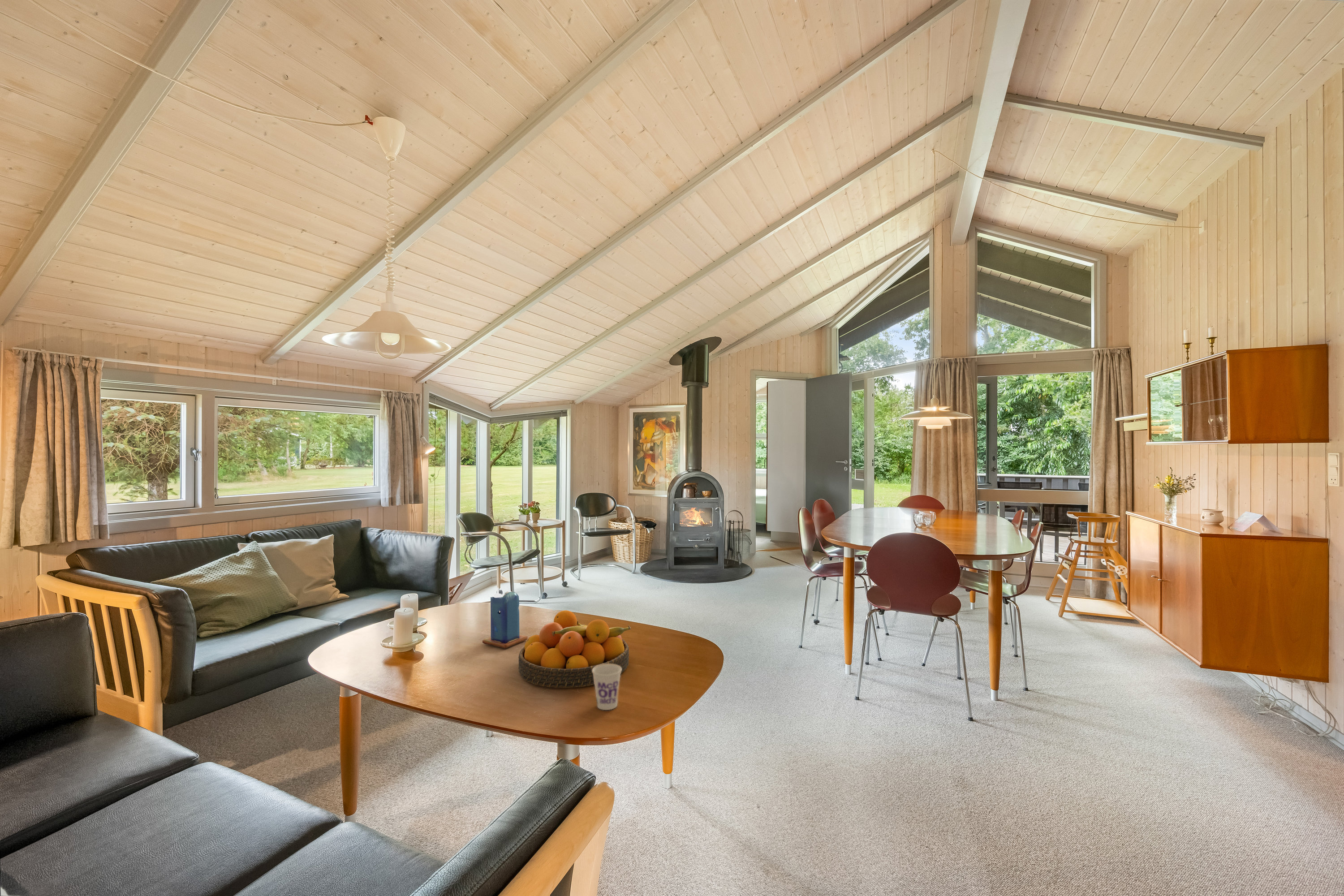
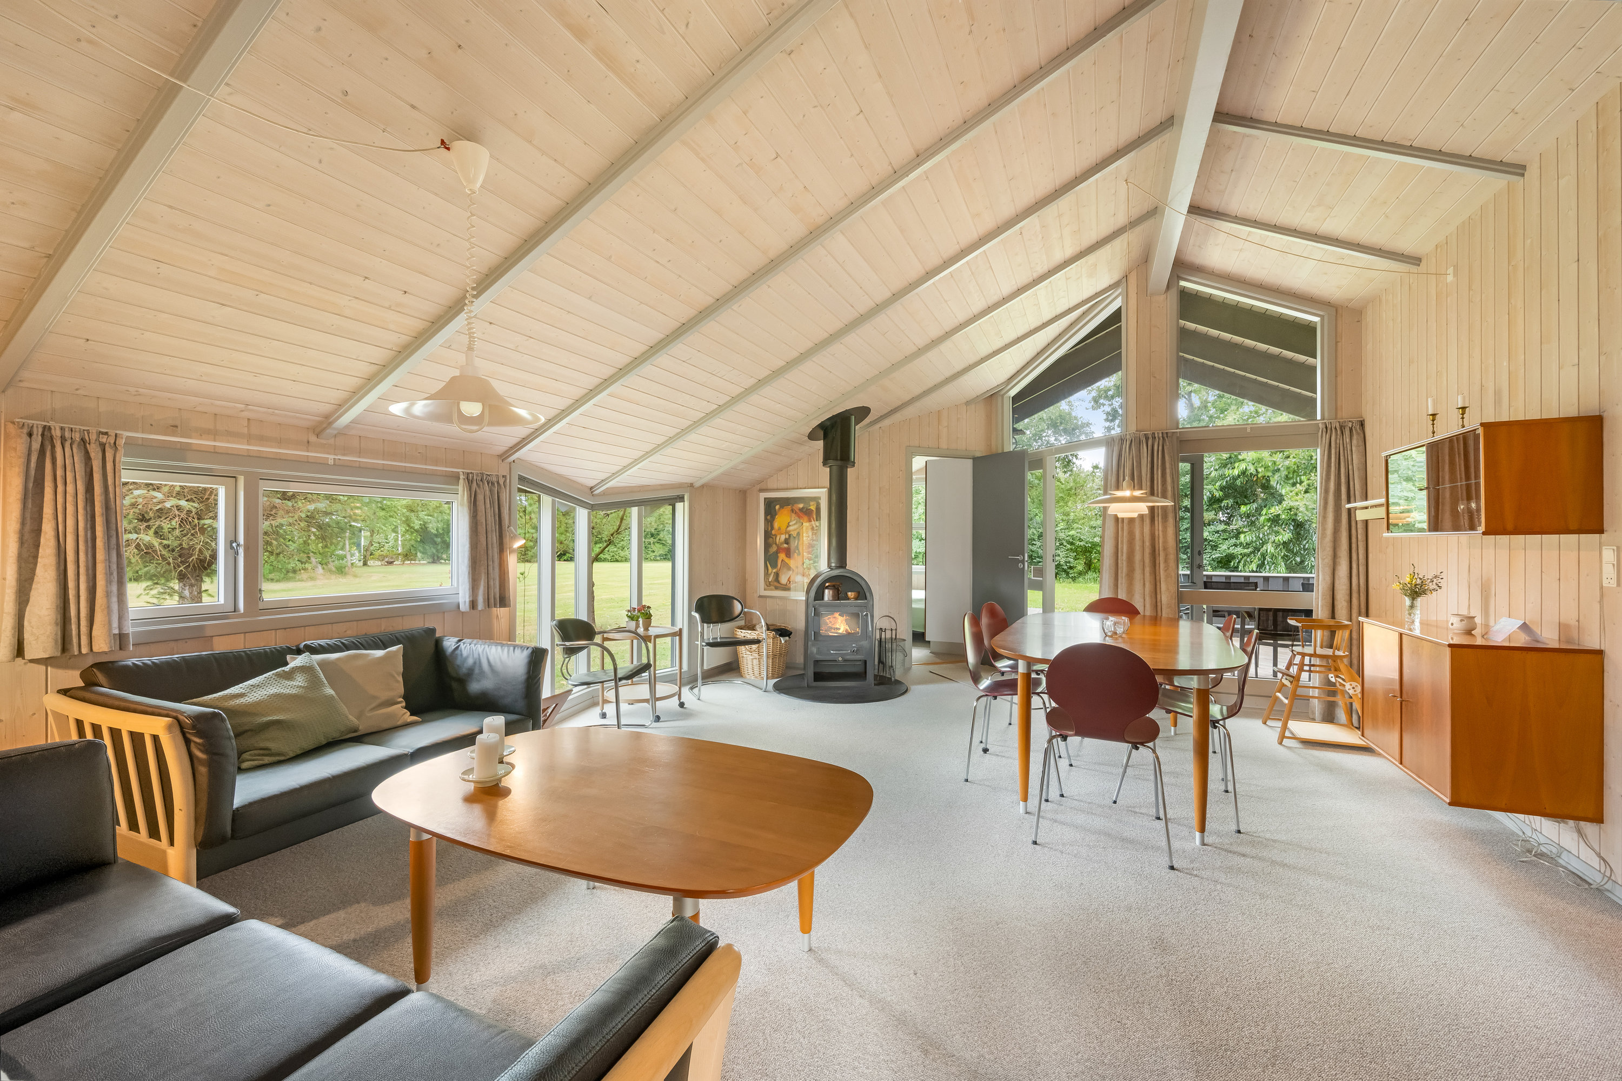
- fruit bowl [518,610,631,688]
- cup [592,664,621,711]
- candle [482,587,528,649]
